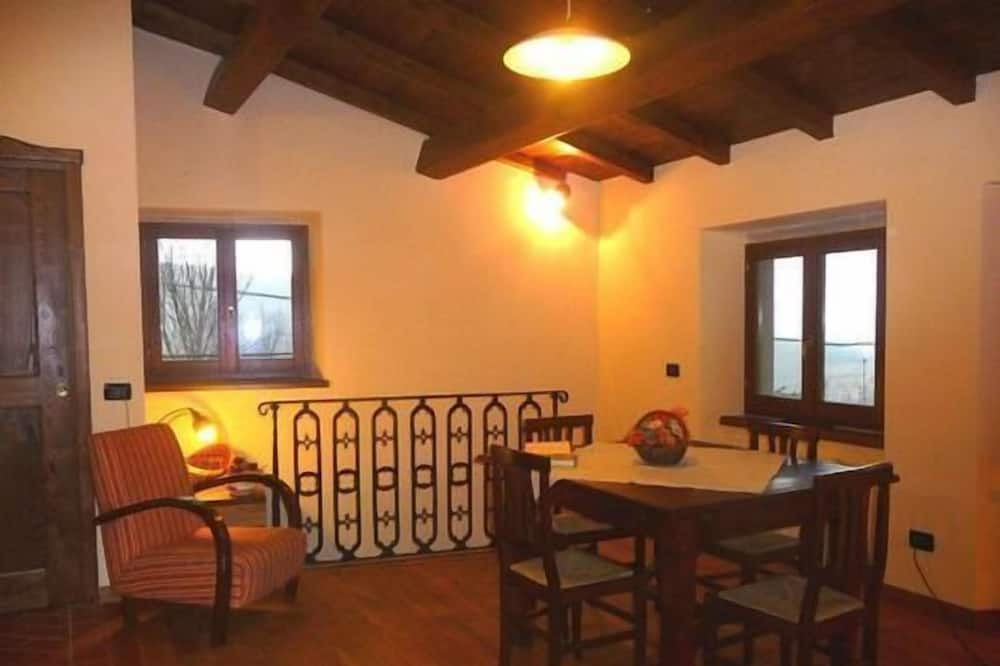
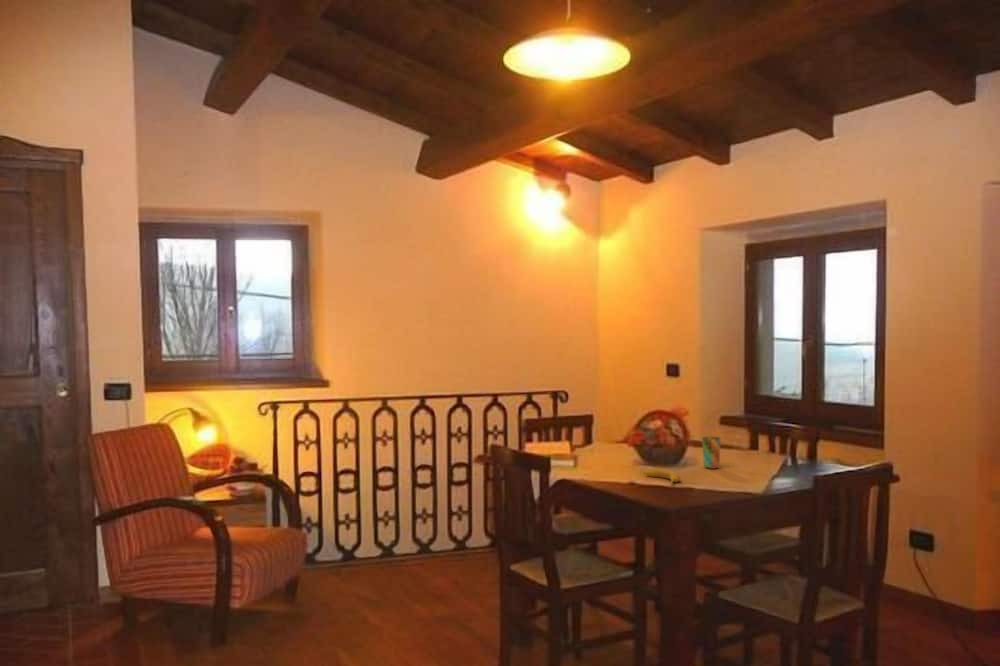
+ fruit [643,468,681,487]
+ cup [701,436,722,470]
